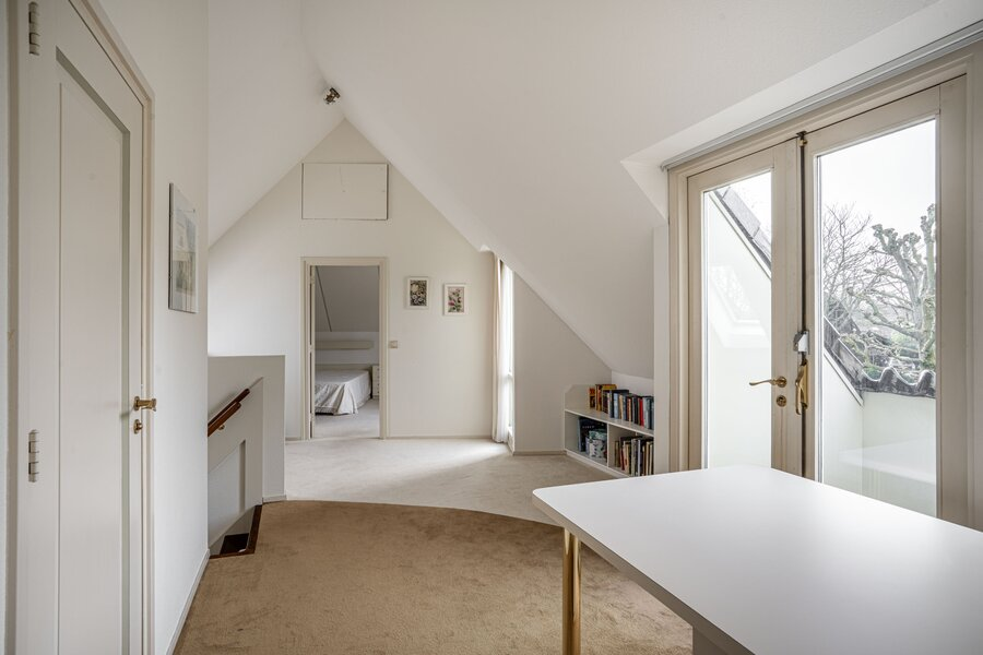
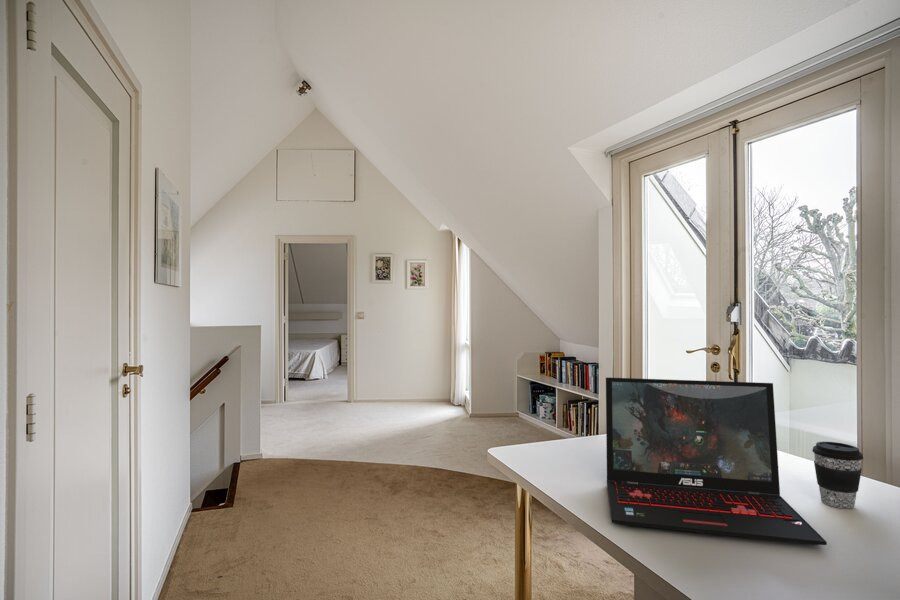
+ coffee cup [811,441,864,509]
+ laptop [605,377,828,546]
